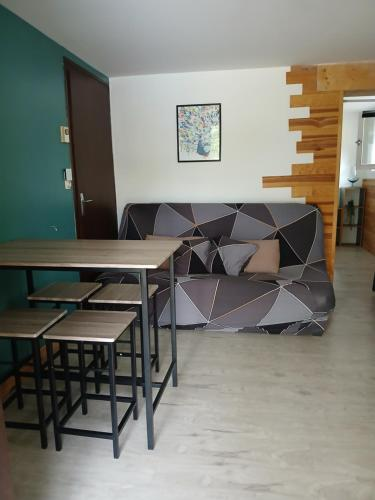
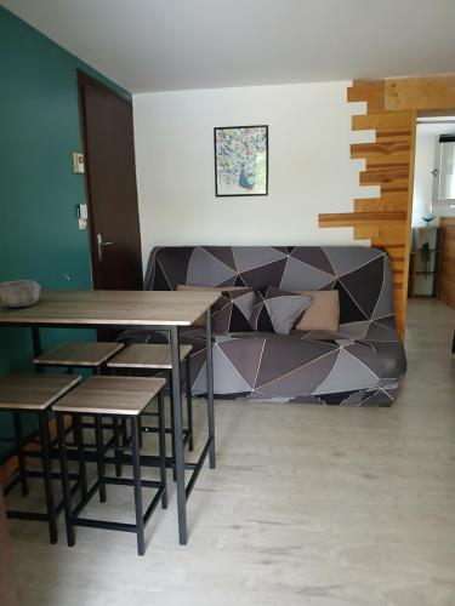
+ bowl [0,279,42,308]
